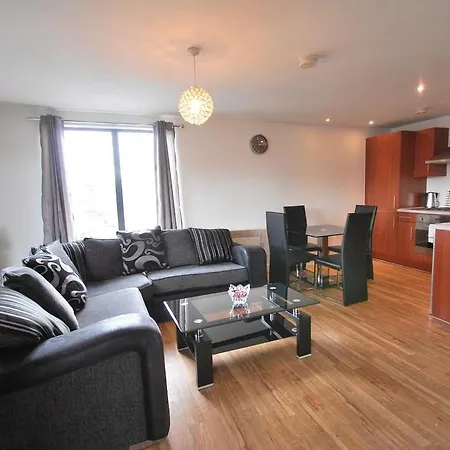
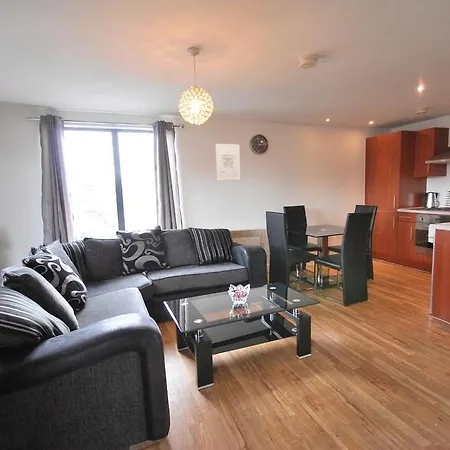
+ wall art [215,143,241,181]
